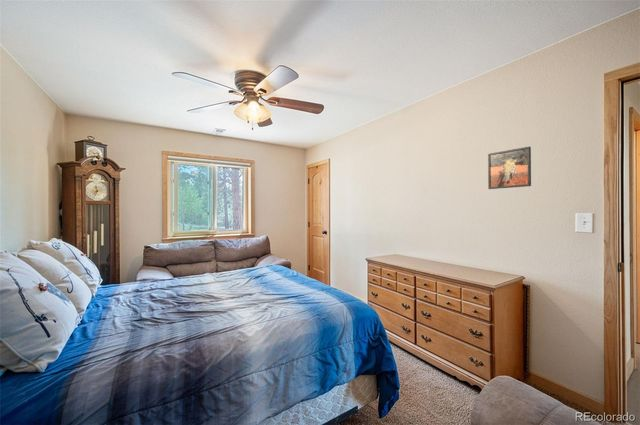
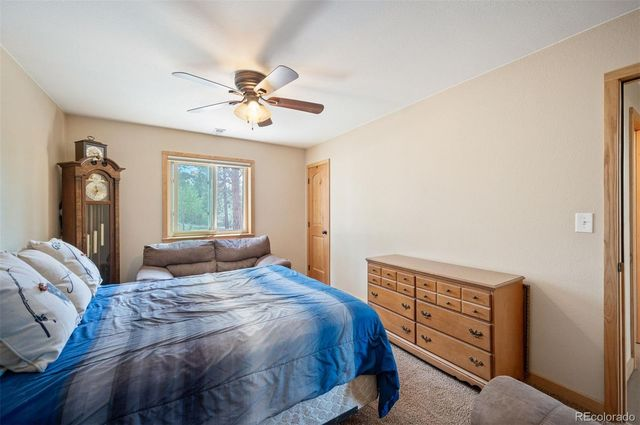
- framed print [487,145,532,190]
